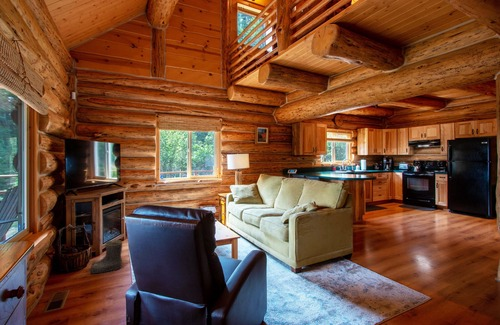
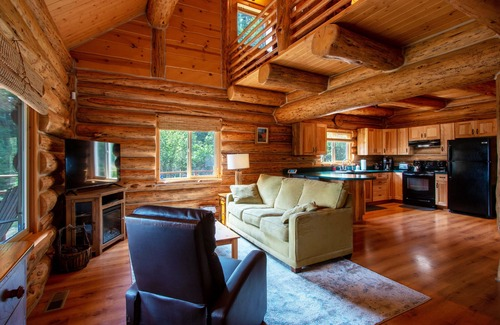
- boots [89,239,123,274]
